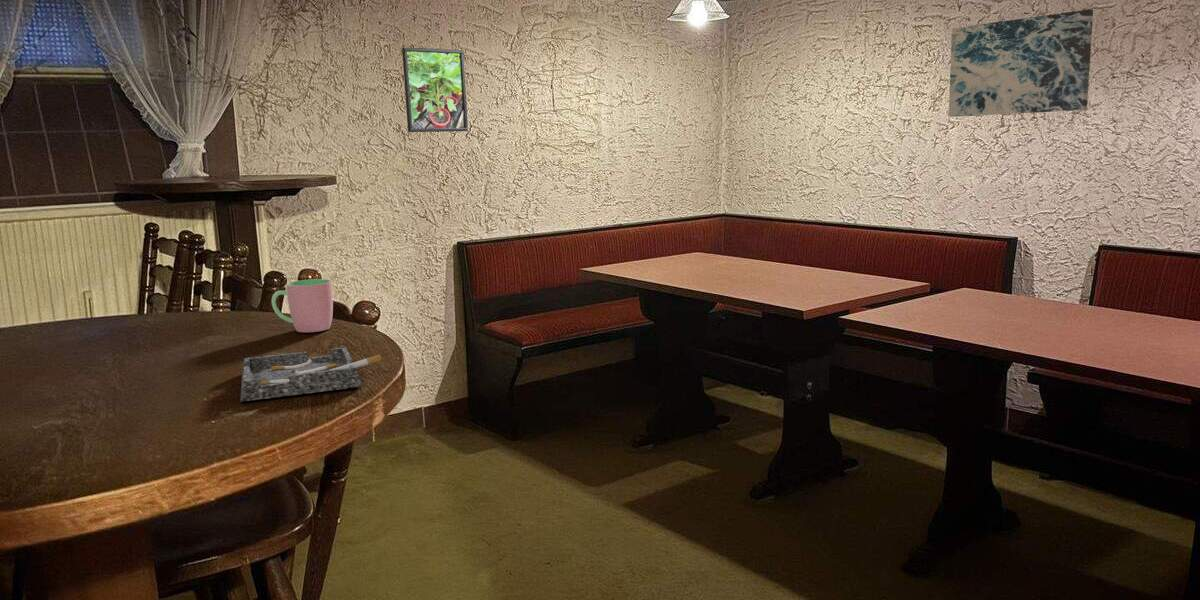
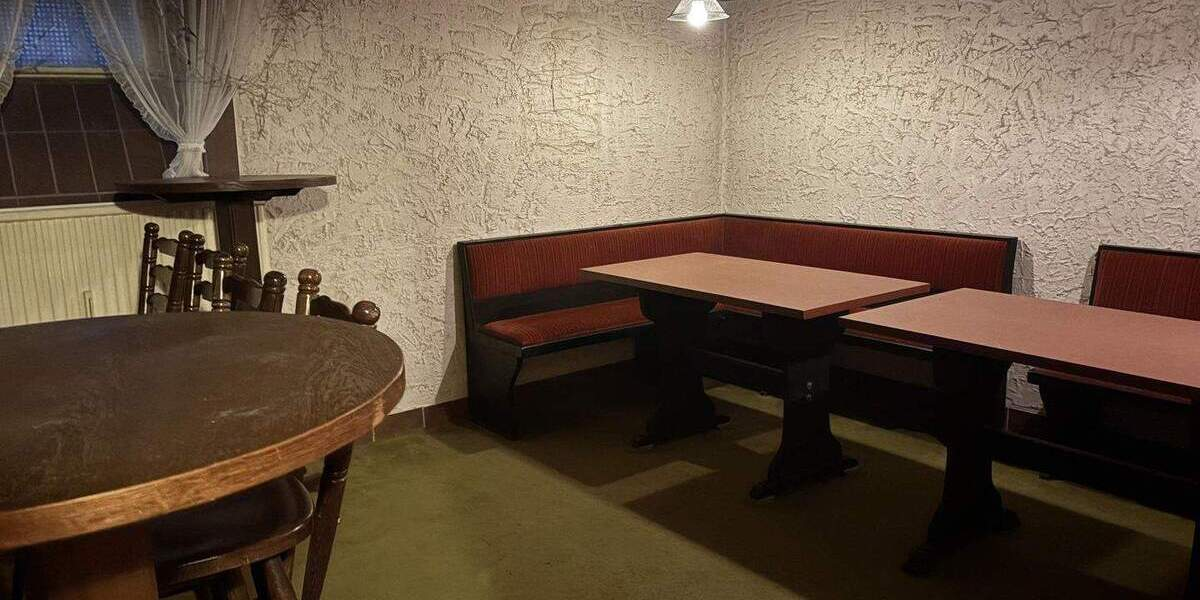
- wall art [948,9,1094,118]
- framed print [401,46,469,133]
- cup [271,278,334,333]
- ashtray [240,346,382,403]
